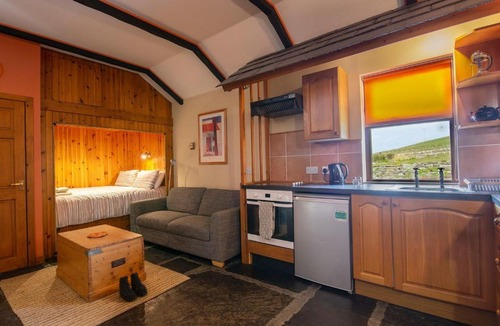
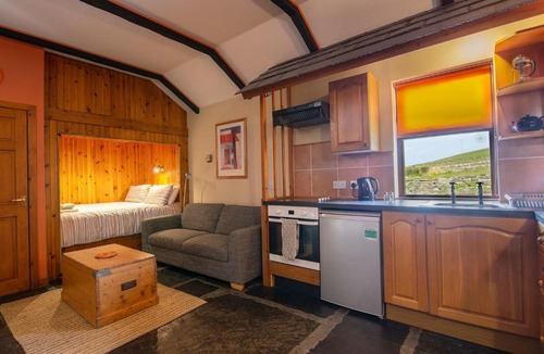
- boots [118,271,148,302]
